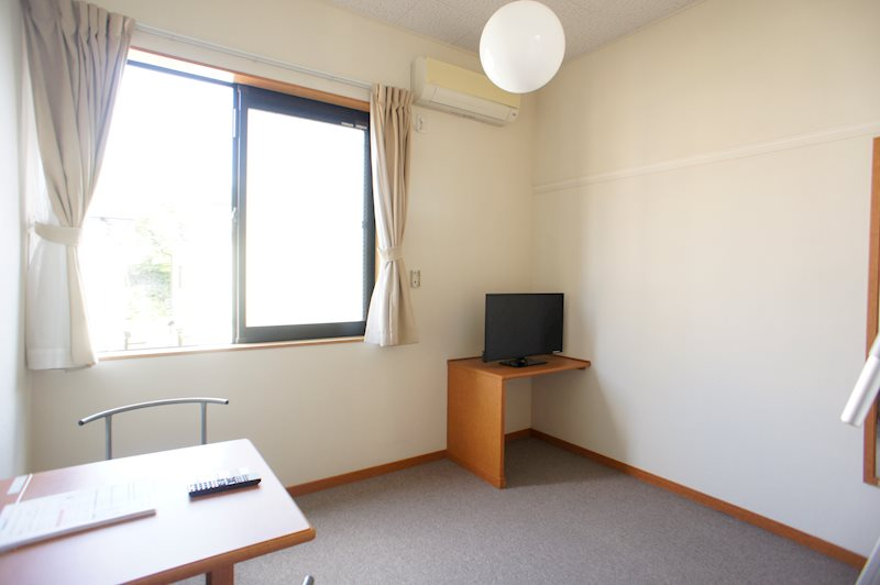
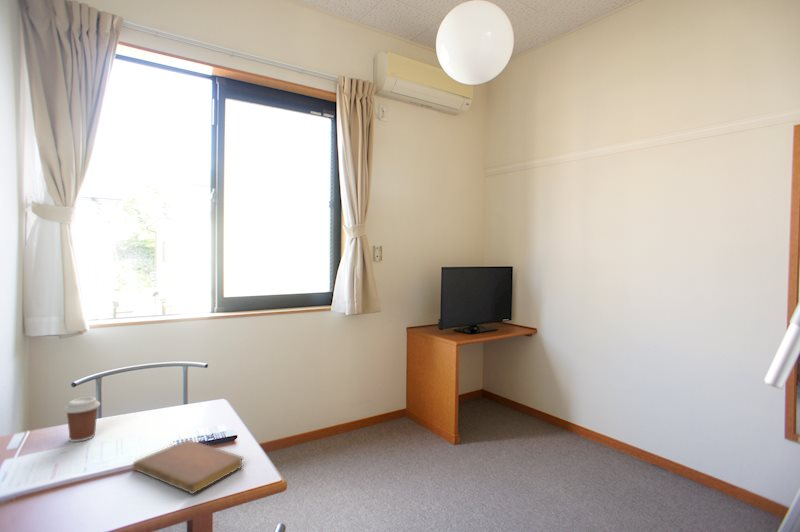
+ coffee cup [63,396,101,443]
+ notebook [132,439,245,495]
